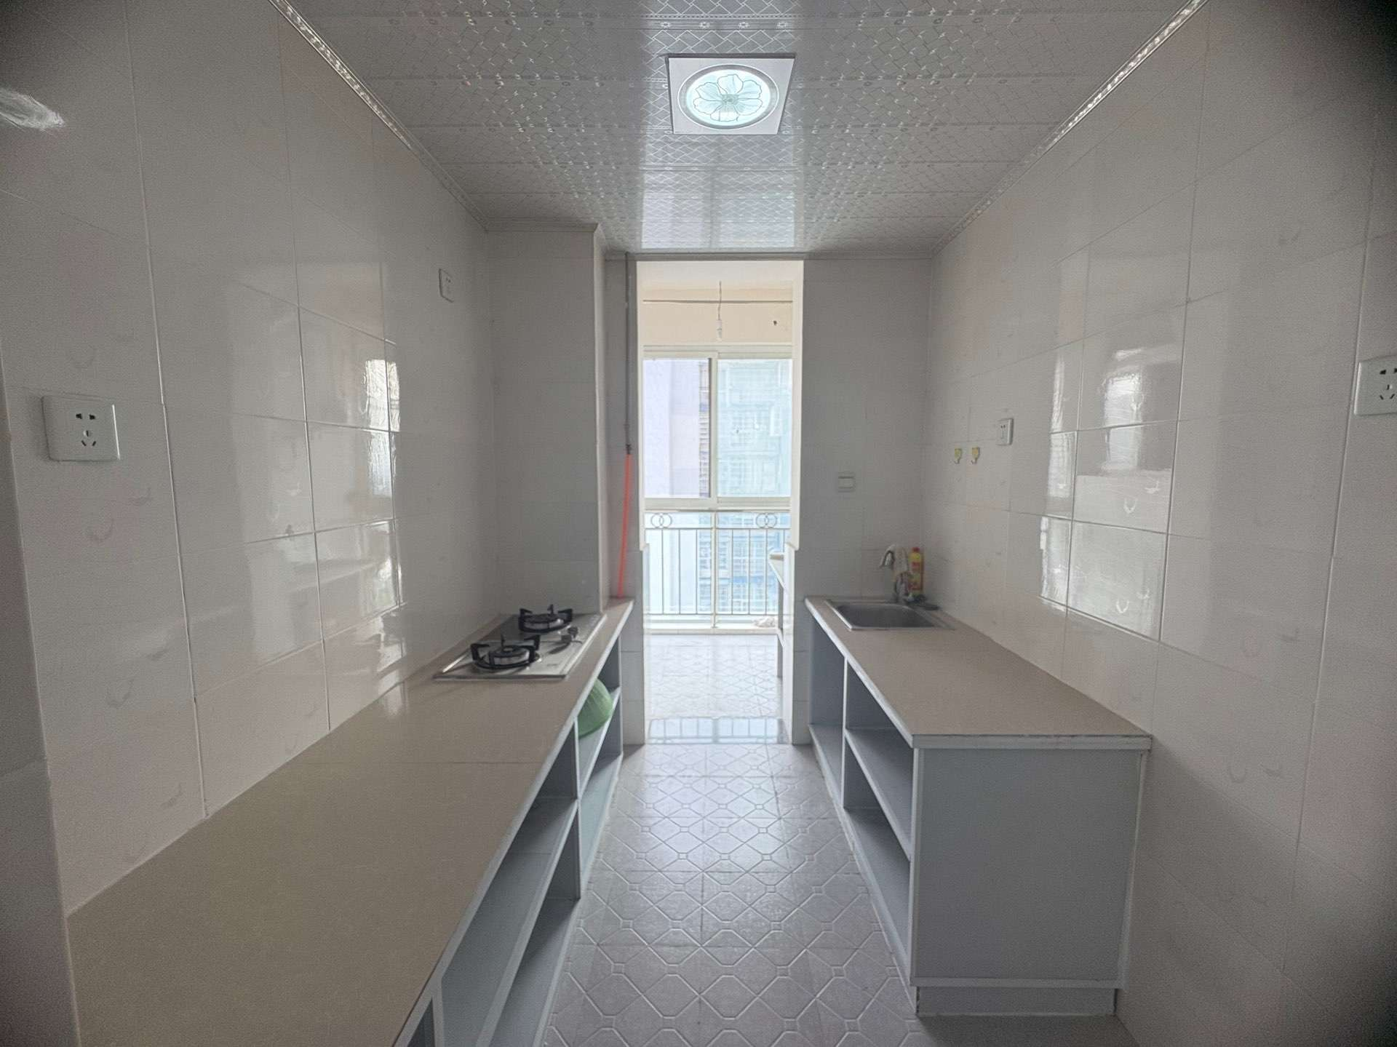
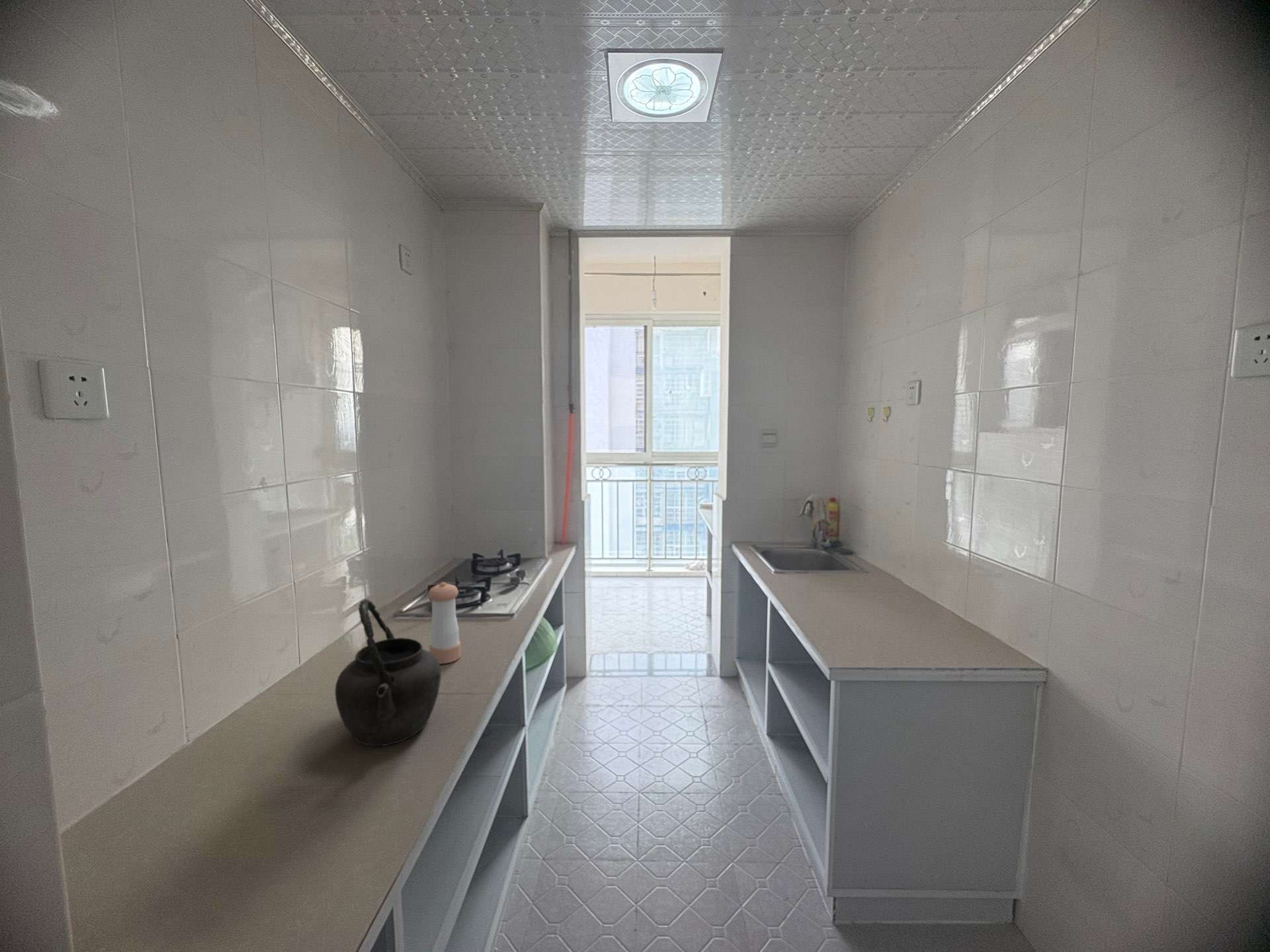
+ pepper shaker [427,582,462,664]
+ kettle [335,599,442,747]
